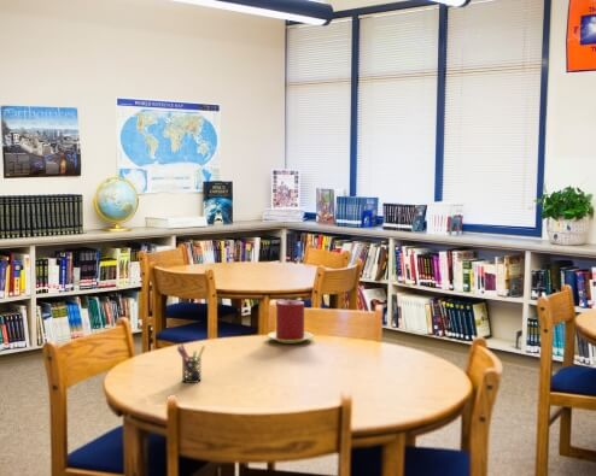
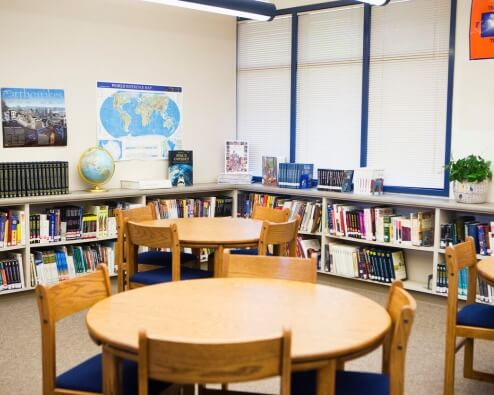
- candle [265,299,315,345]
- pen holder [176,342,206,384]
